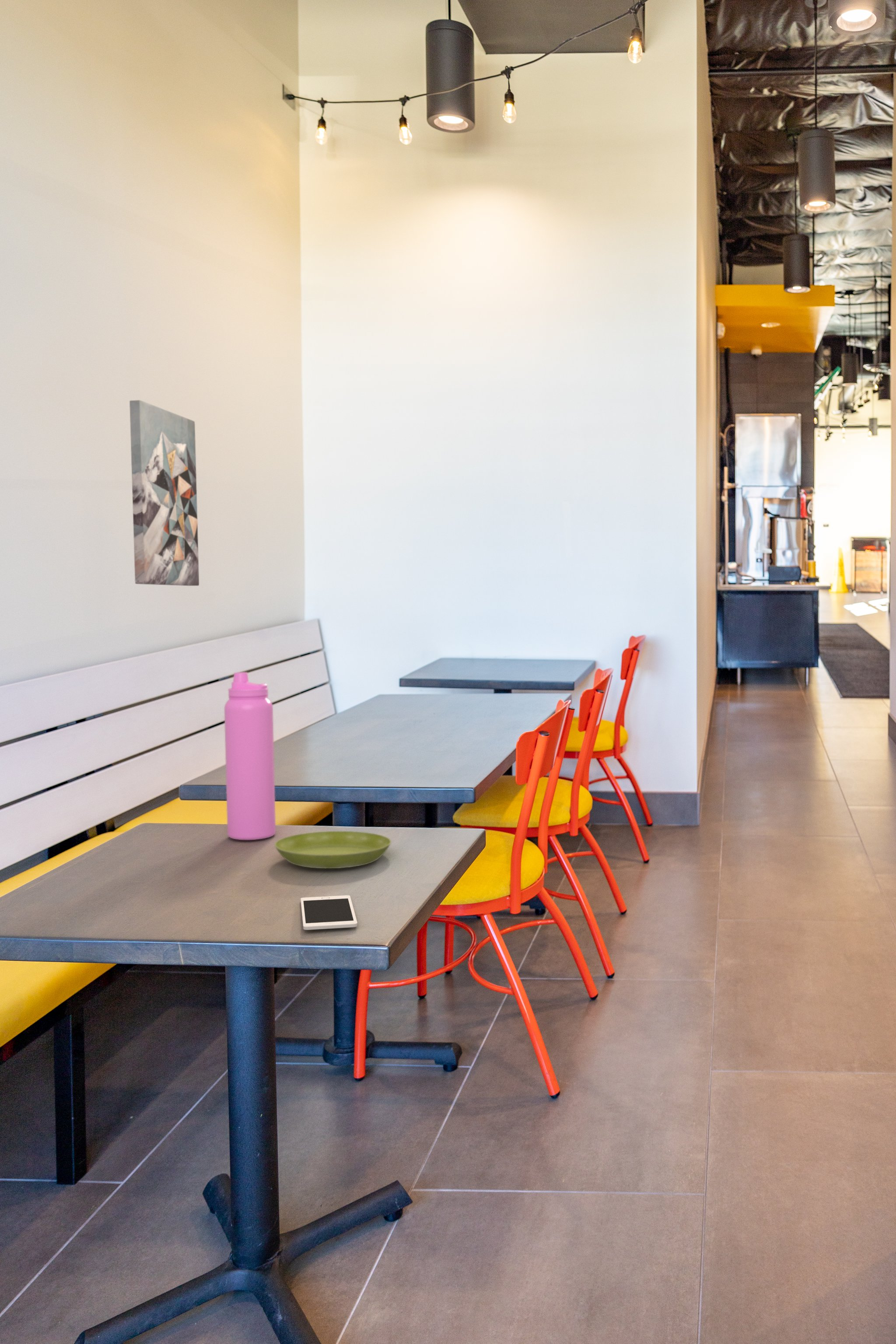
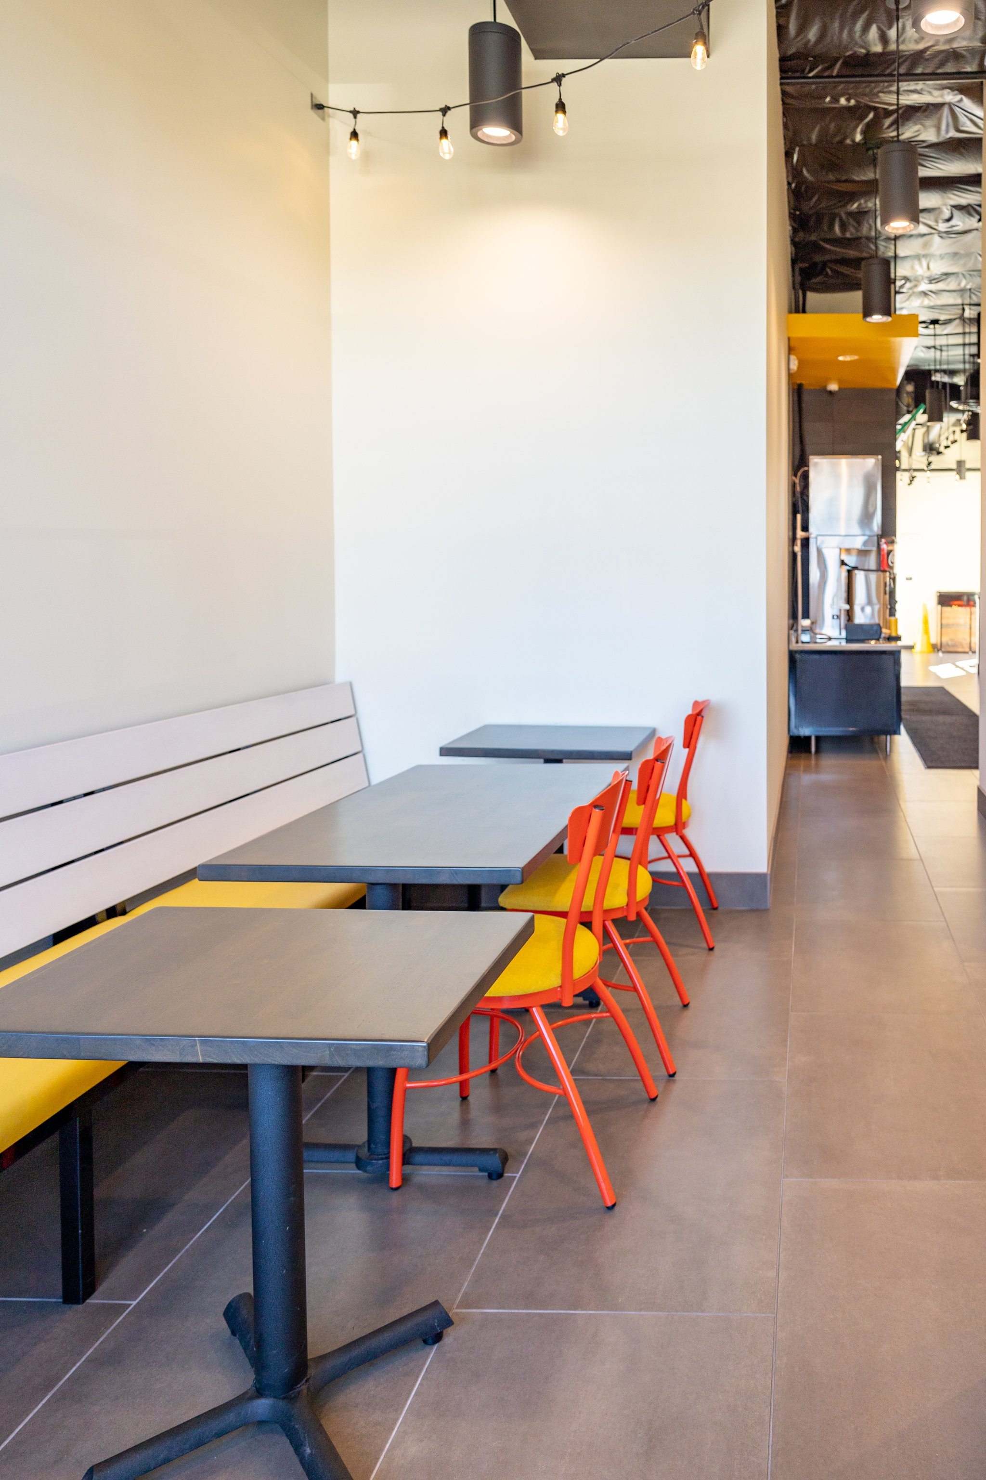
- wall art [129,400,200,586]
- water bottle [224,672,276,840]
- cell phone [300,895,358,931]
- saucer [274,831,392,869]
